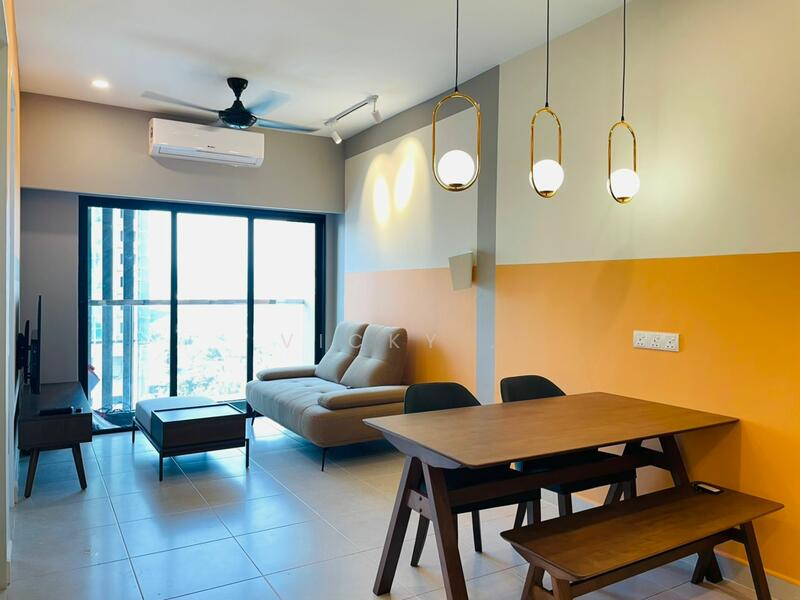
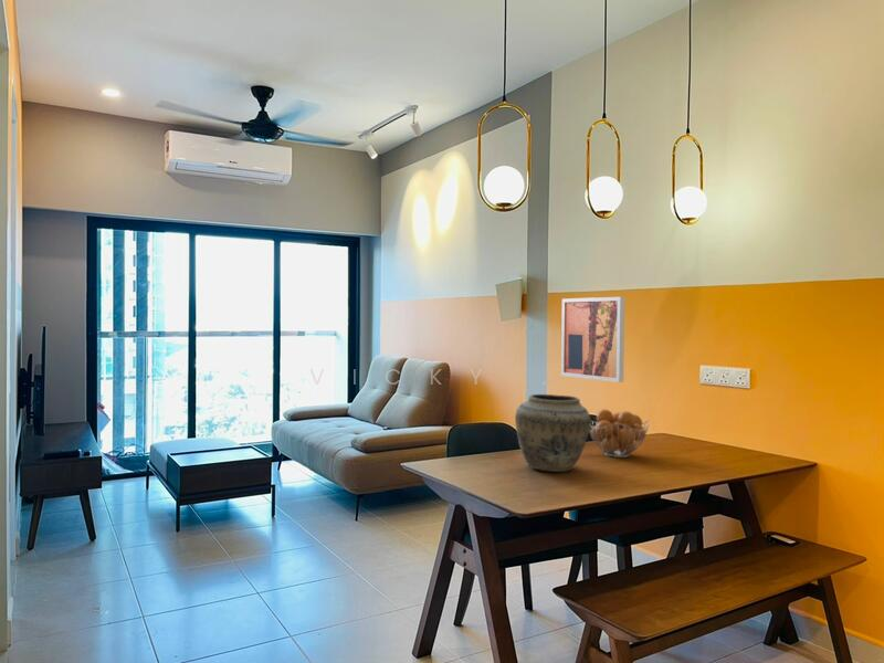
+ fruit basket [589,408,651,459]
+ vase [514,393,591,473]
+ wall art [560,296,625,383]
